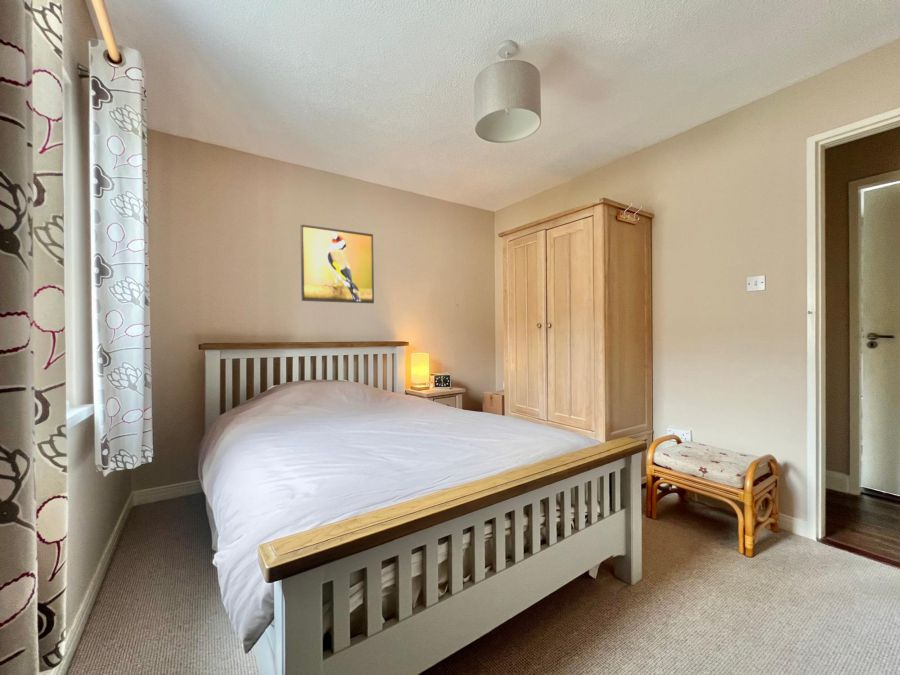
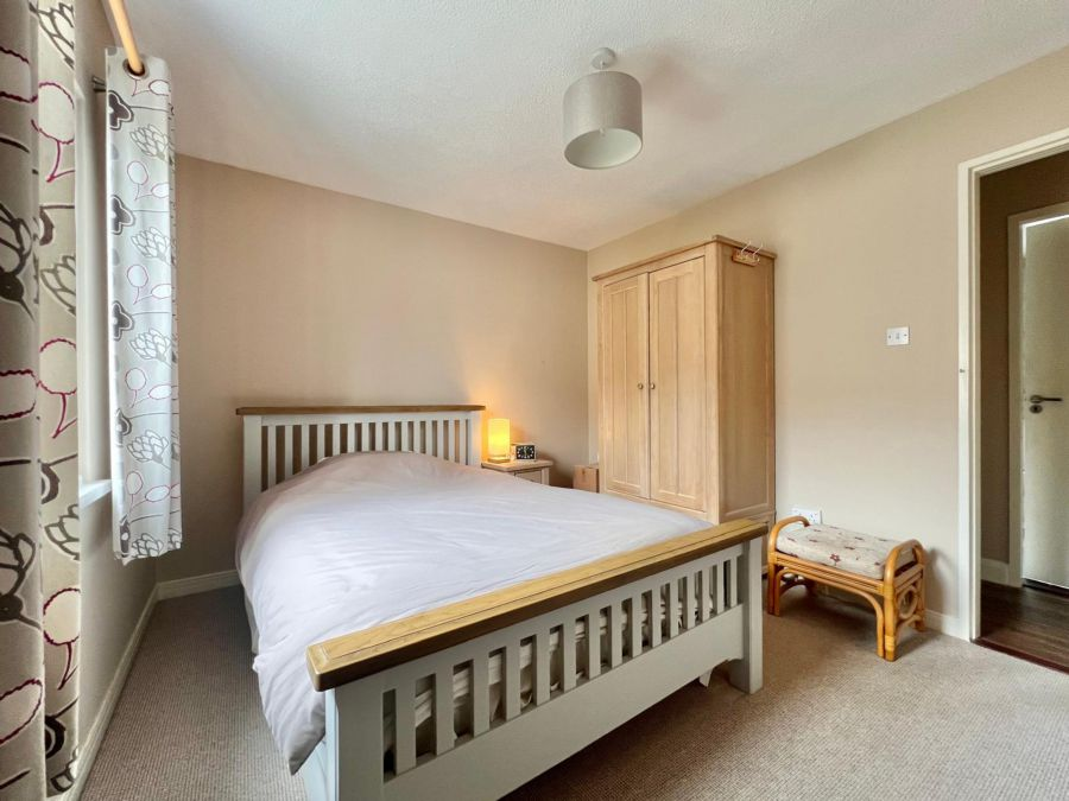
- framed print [299,223,375,304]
